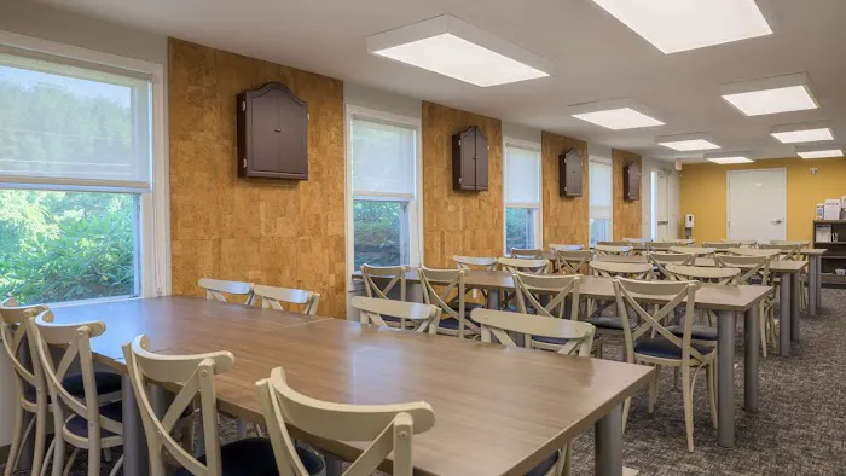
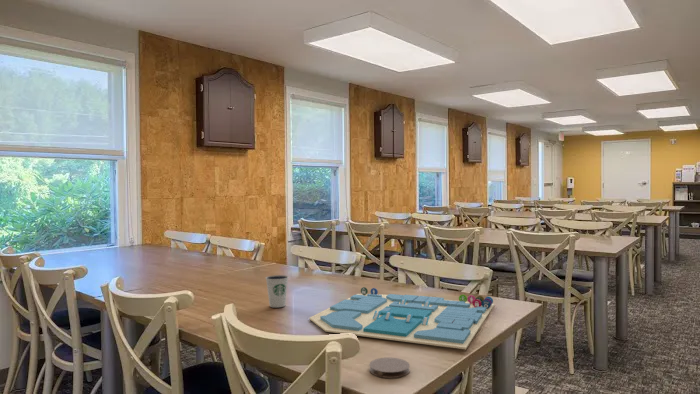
+ coaster [368,357,411,379]
+ dixie cup [265,274,289,308]
+ board game [309,286,495,350]
